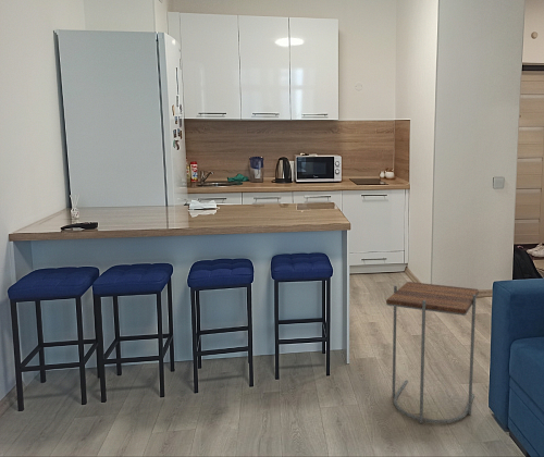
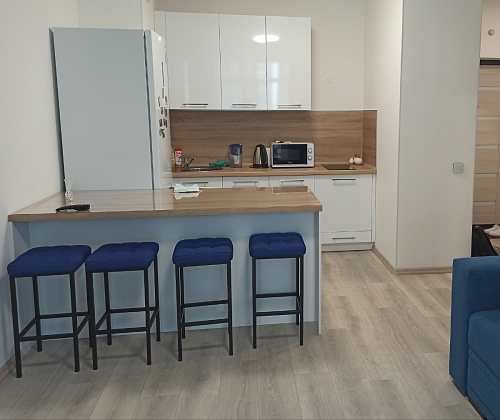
- side table [385,281,480,424]
